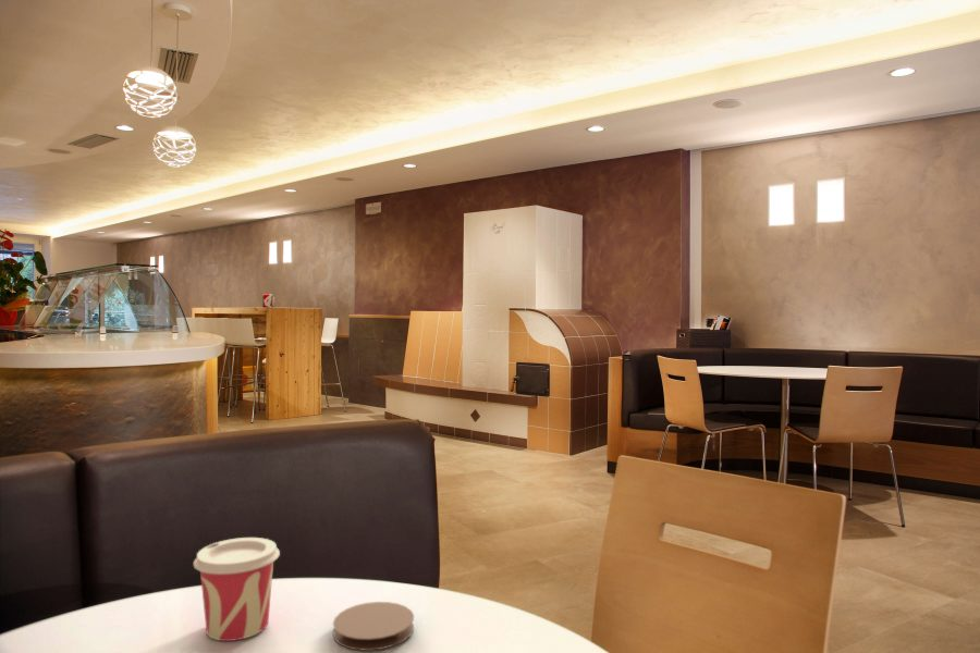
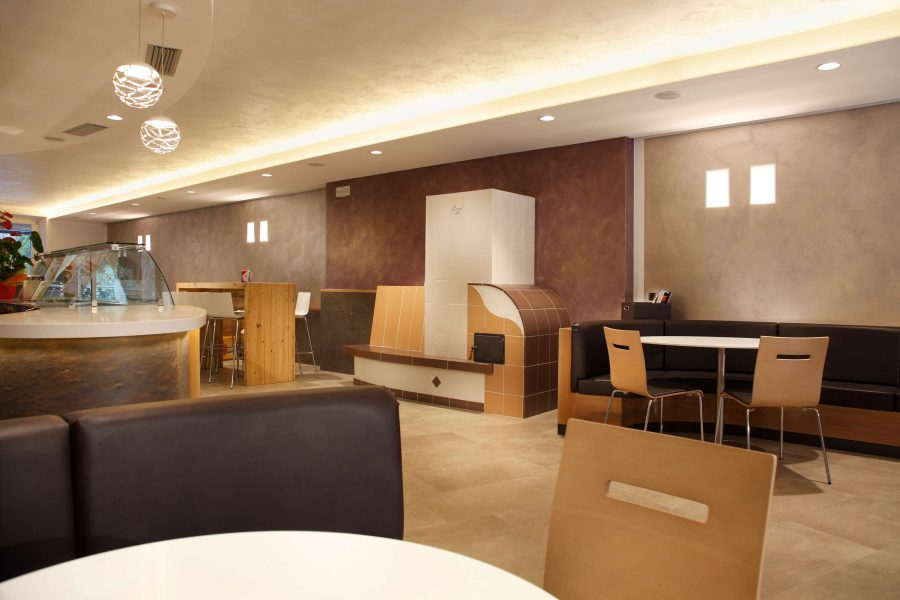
- coaster [332,601,415,652]
- cup [193,537,281,642]
